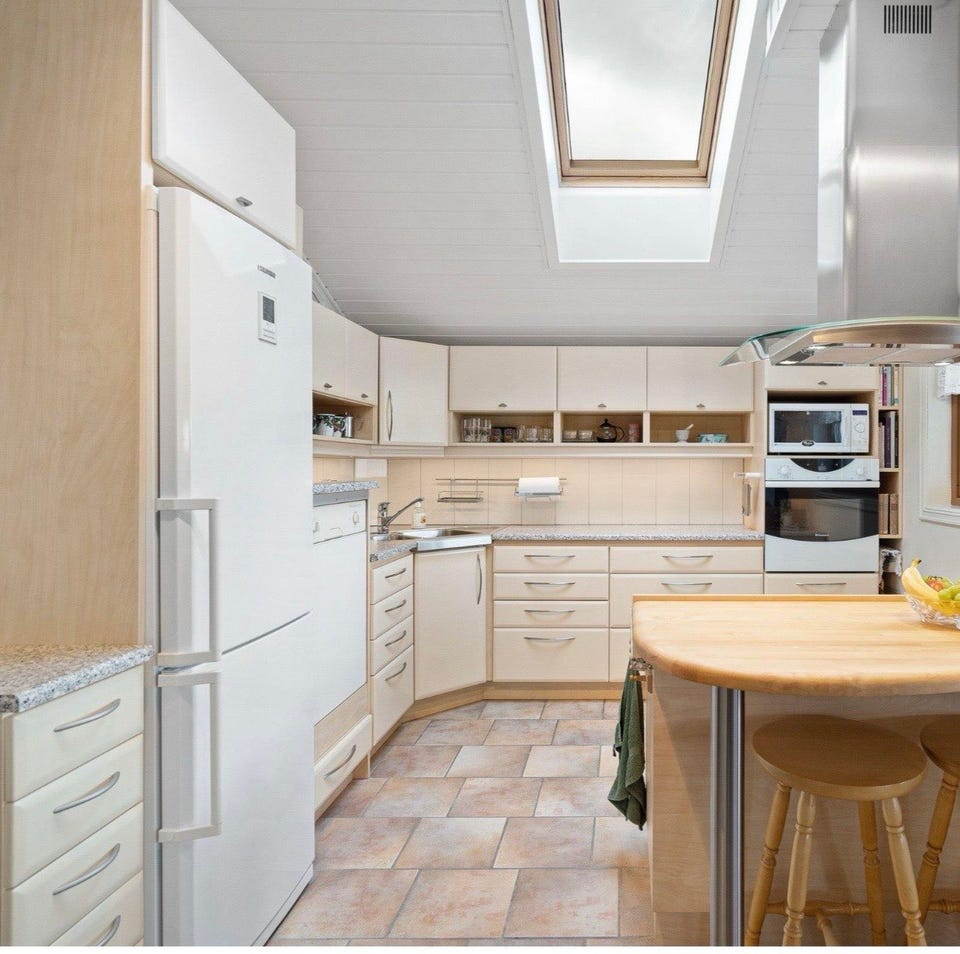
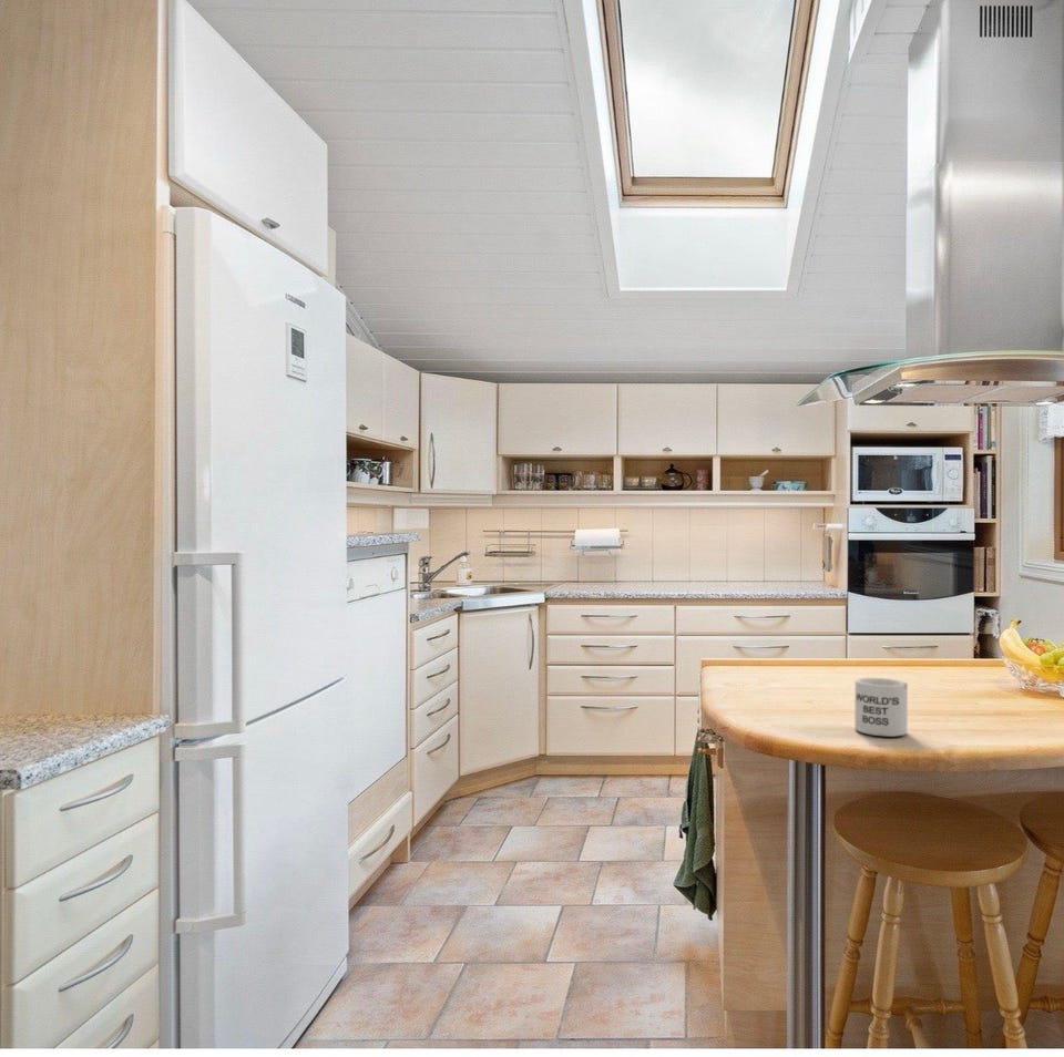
+ mug [853,677,909,738]
